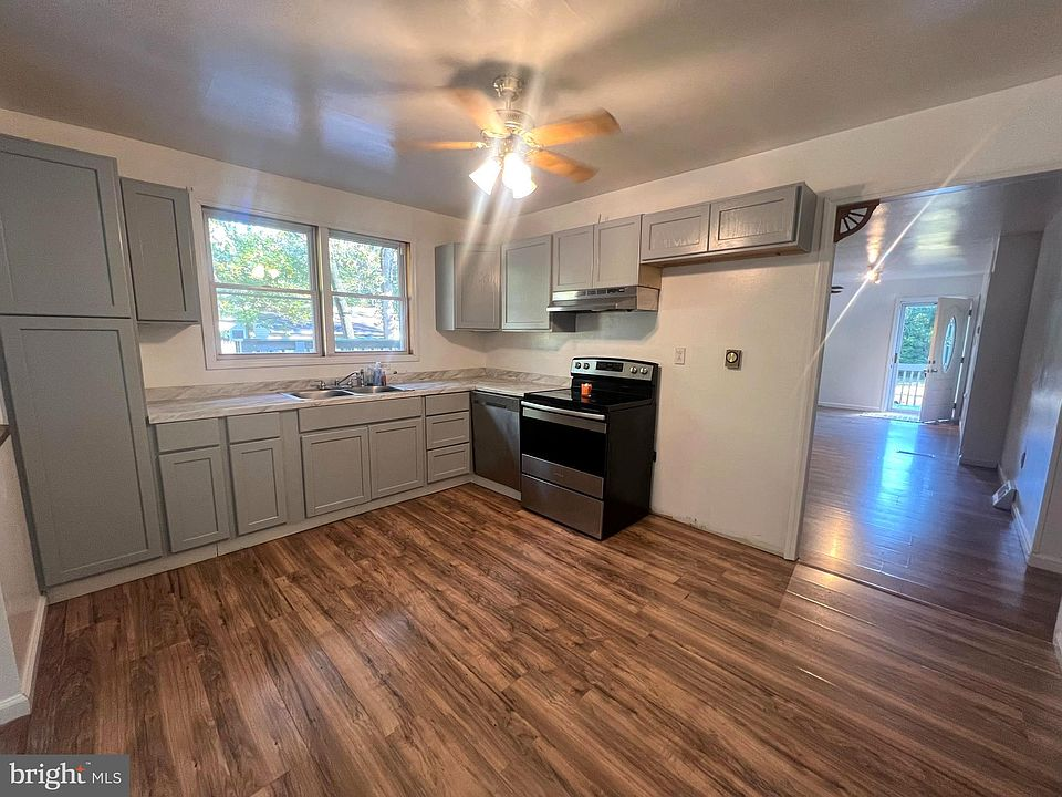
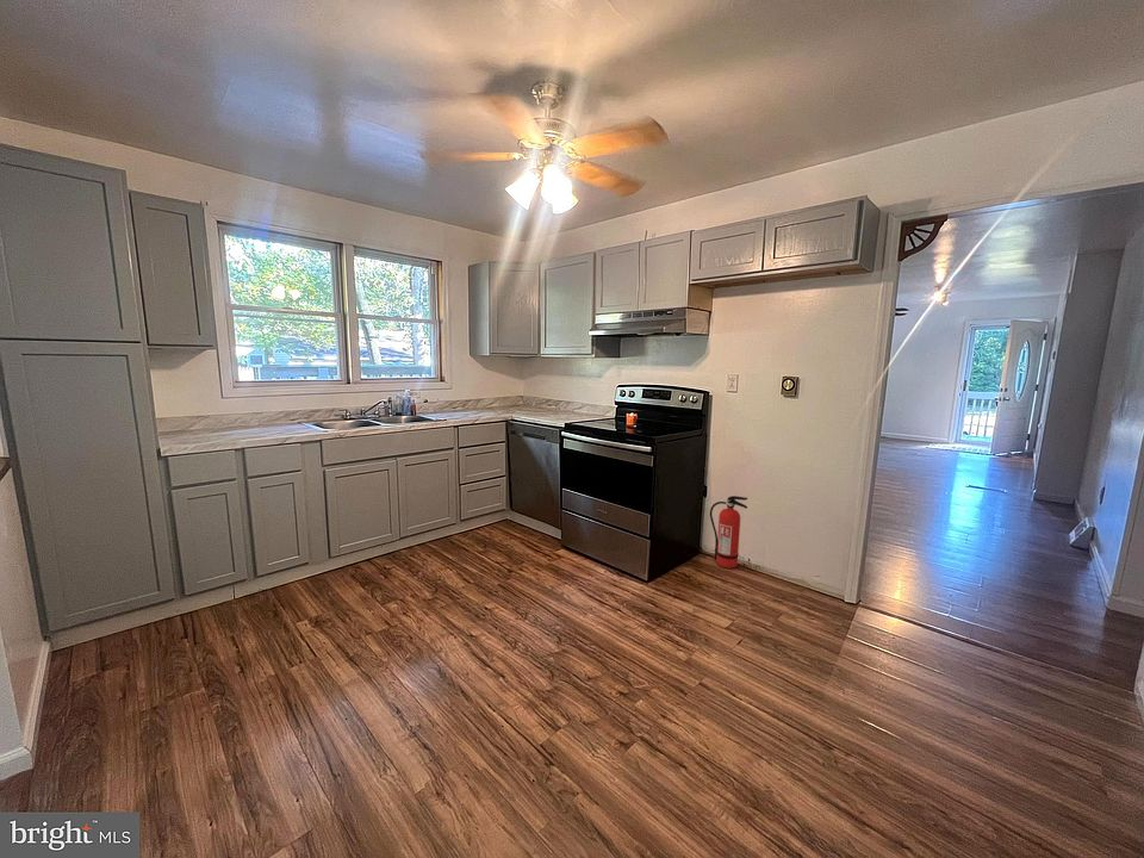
+ fire extinguisher [709,495,748,570]
